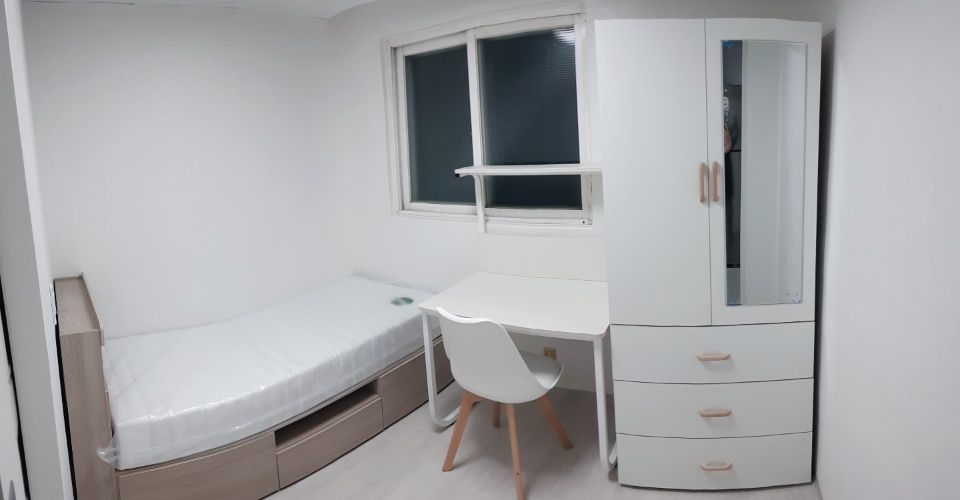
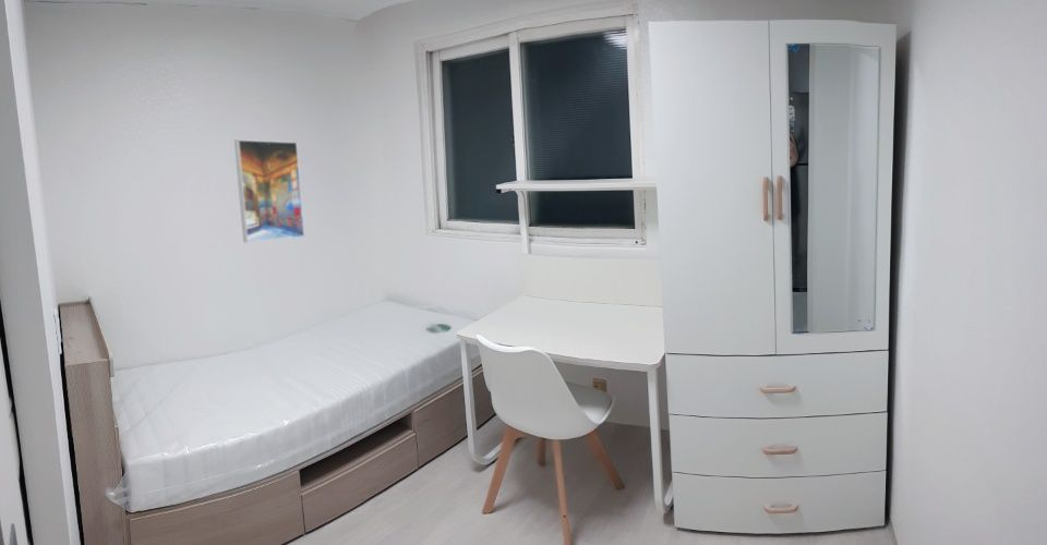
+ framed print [233,138,305,243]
